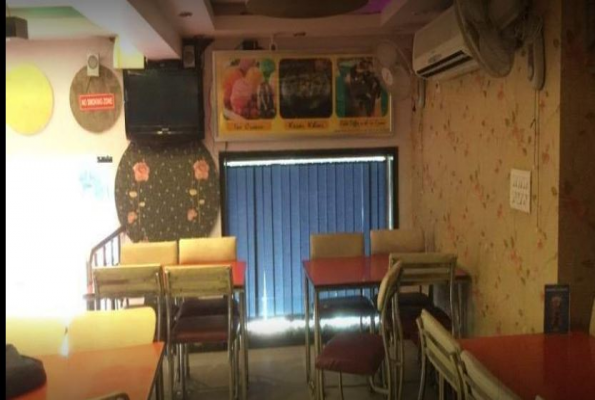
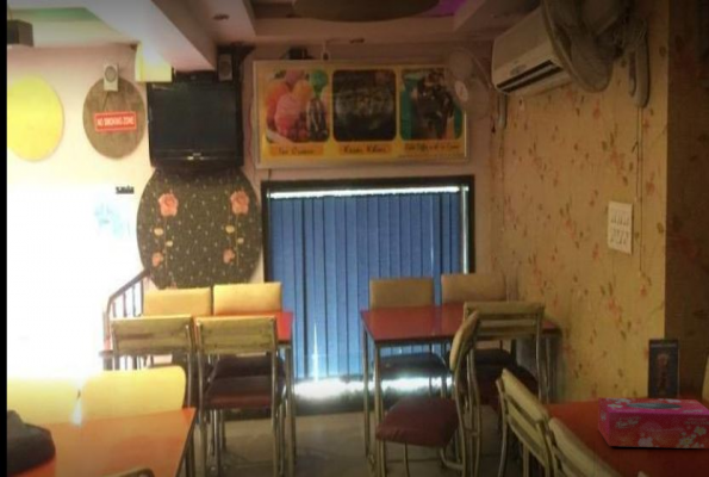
+ tissue box [597,397,709,450]
